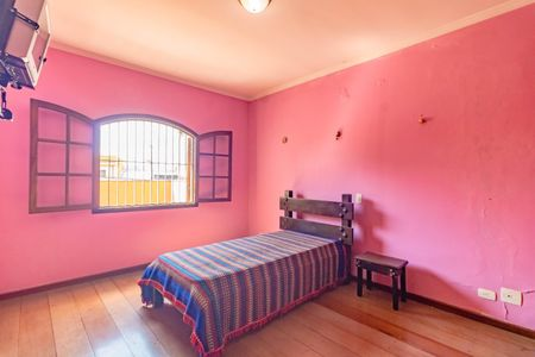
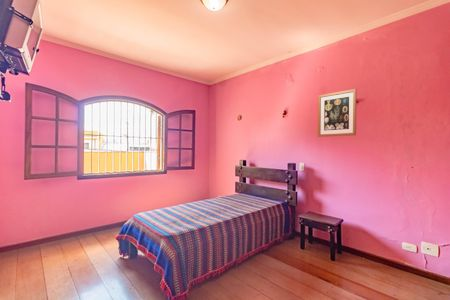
+ wall art [317,88,357,138]
